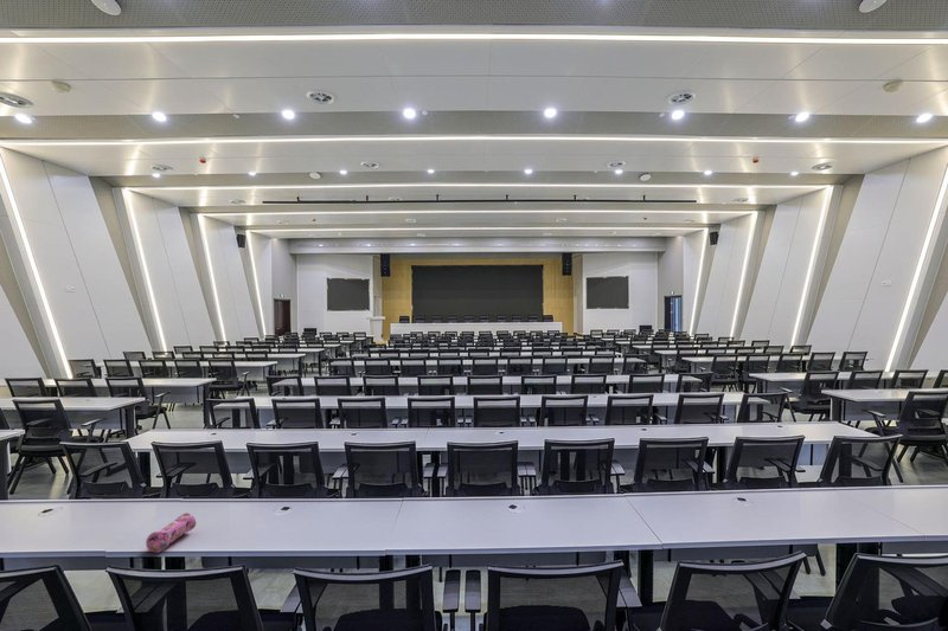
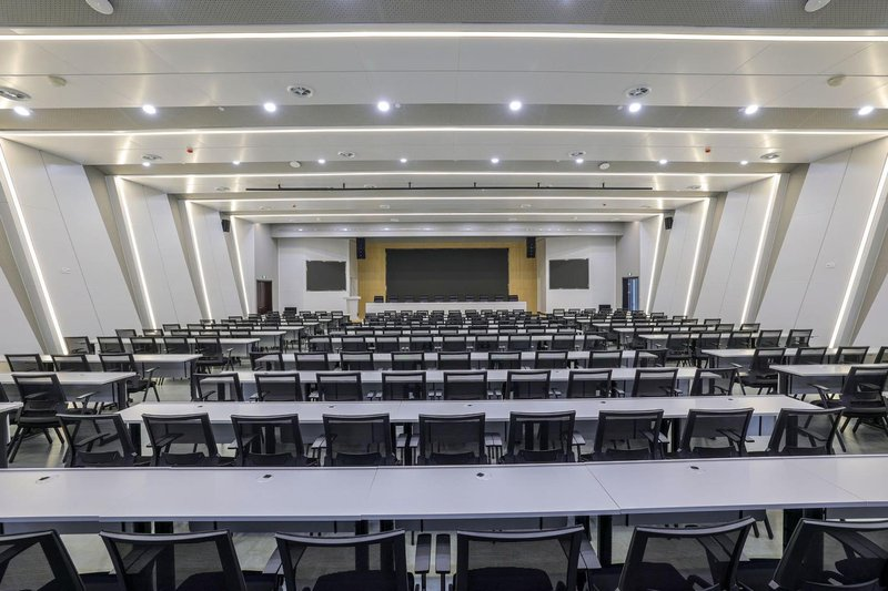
- pencil case [145,511,198,554]
